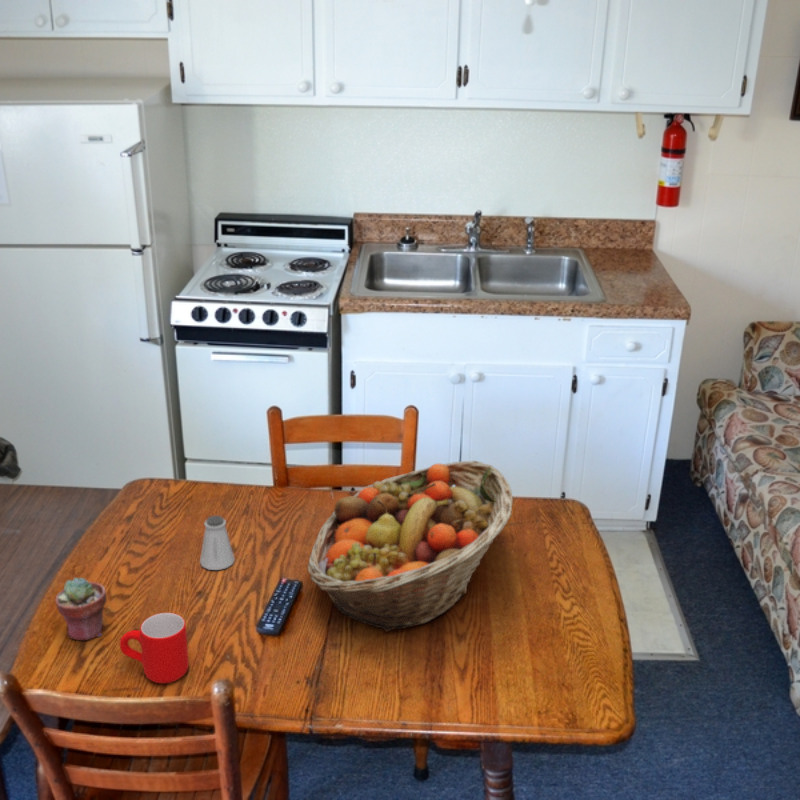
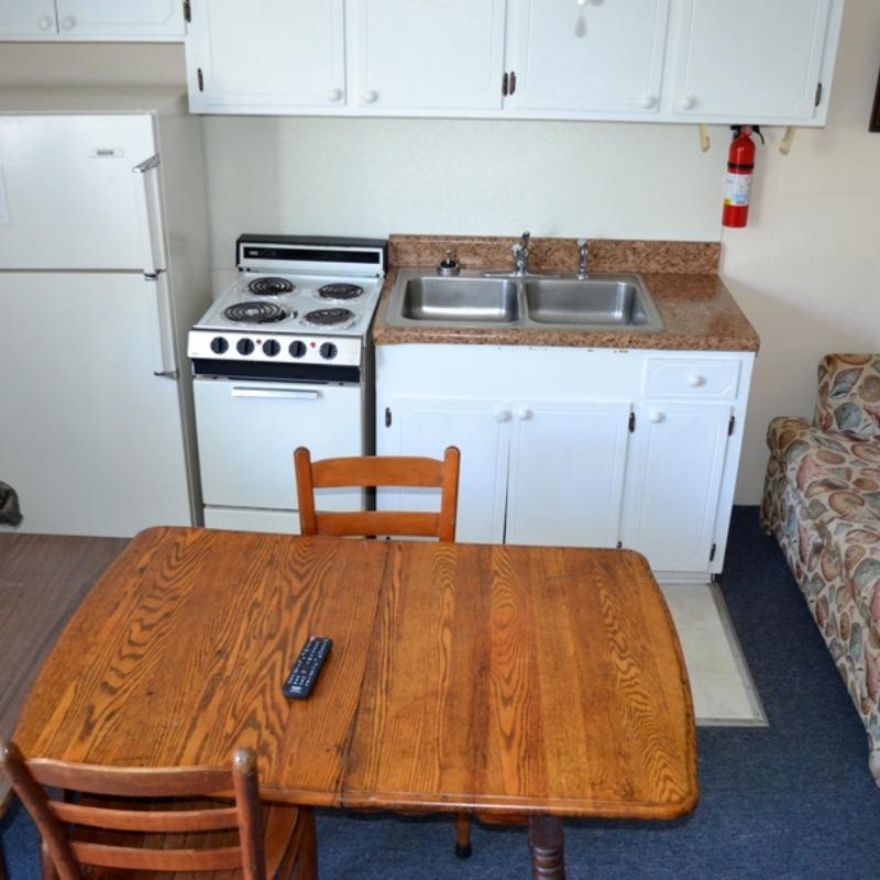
- saltshaker [199,514,236,571]
- fruit basket [306,460,514,633]
- mug [119,612,190,684]
- potted succulent [54,577,108,641]
